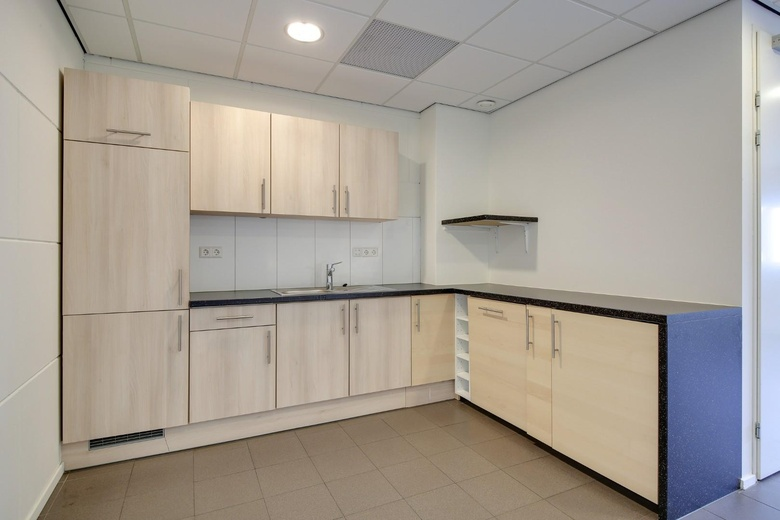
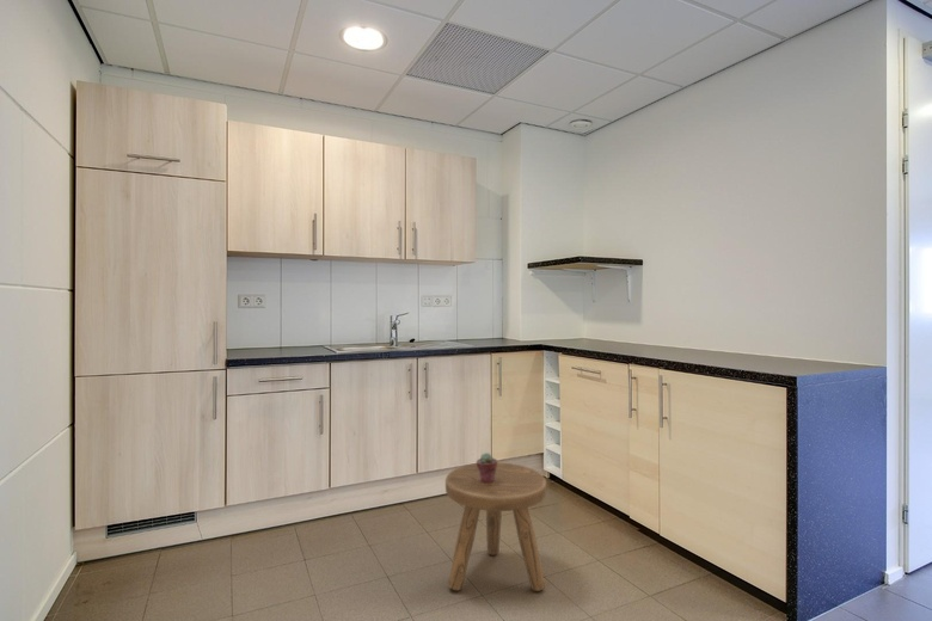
+ stool [444,461,547,592]
+ potted succulent [476,451,498,482]
